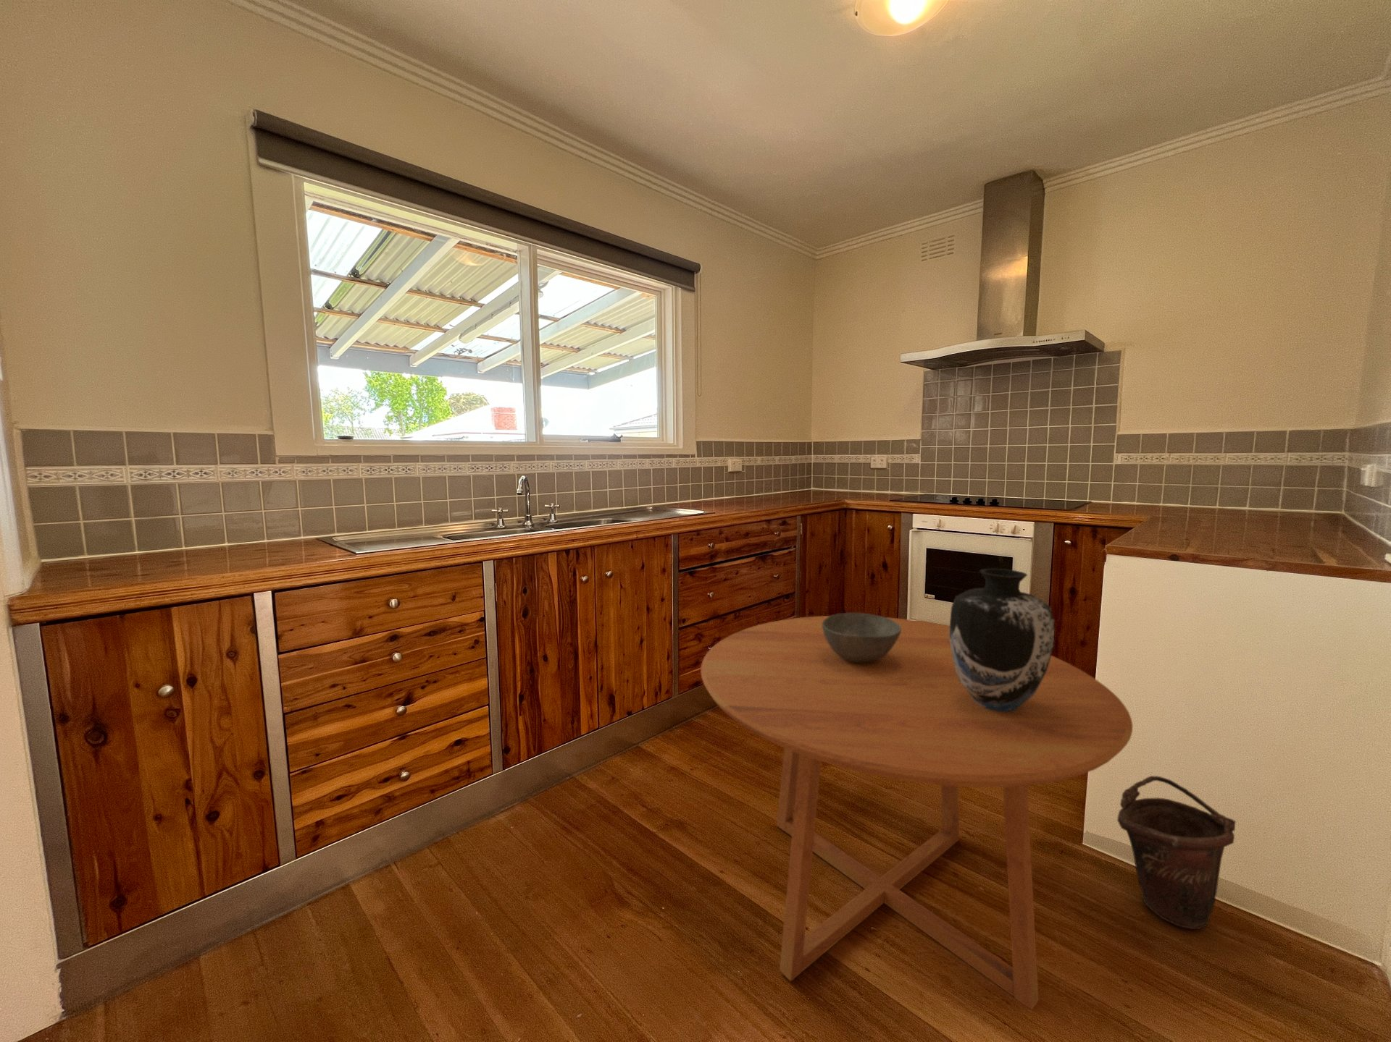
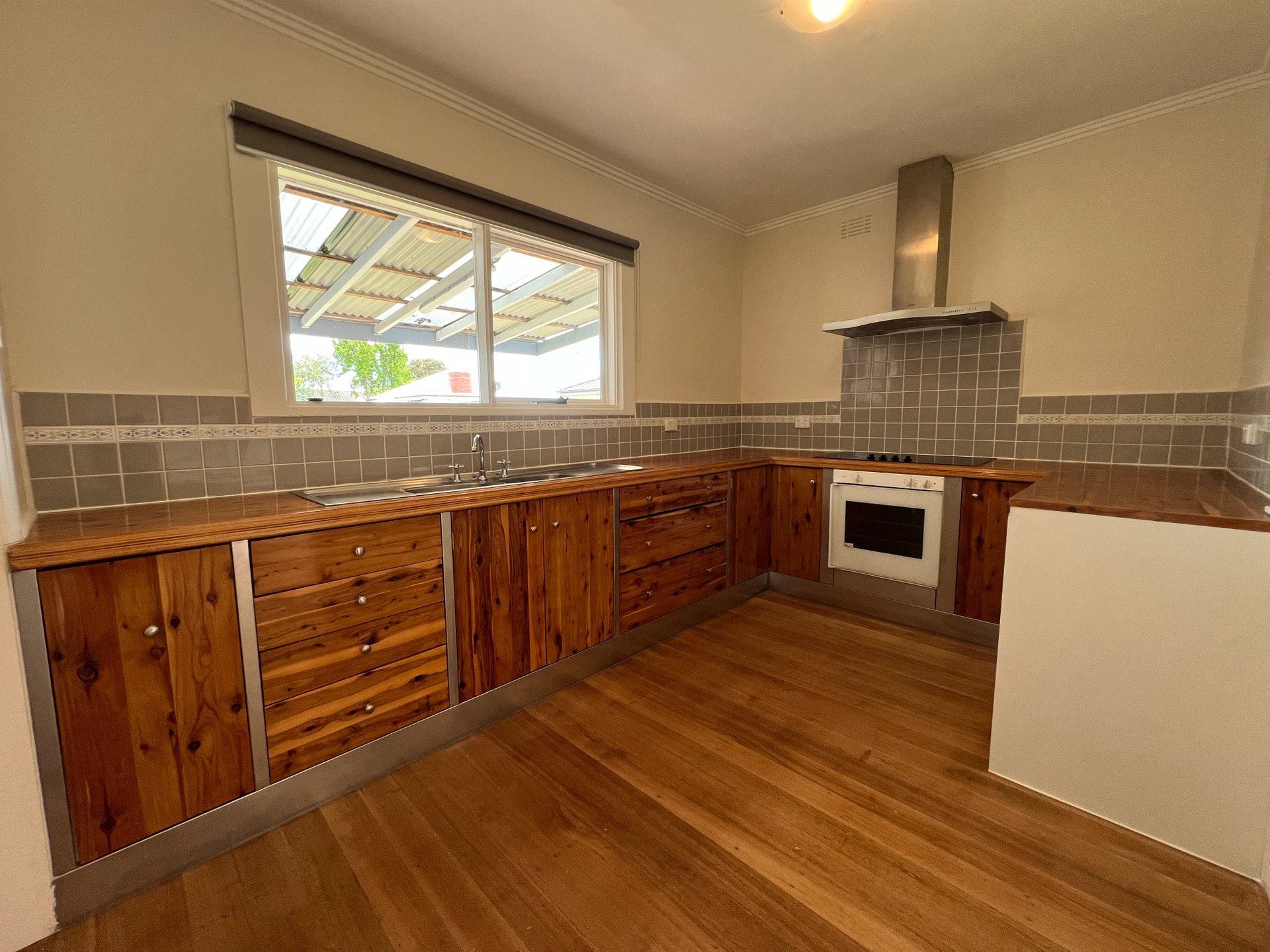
- bucket [1116,775,1237,930]
- bowl [823,612,901,663]
- dining table [700,615,1134,1011]
- vase [950,568,1055,713]
